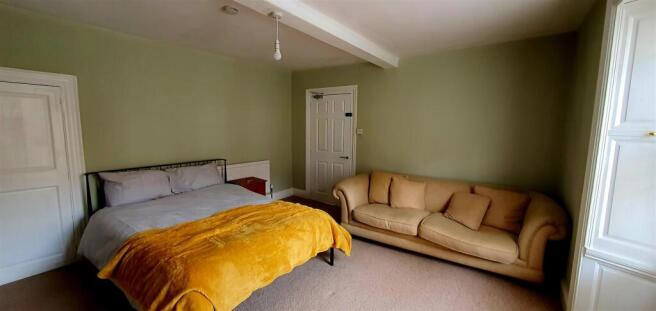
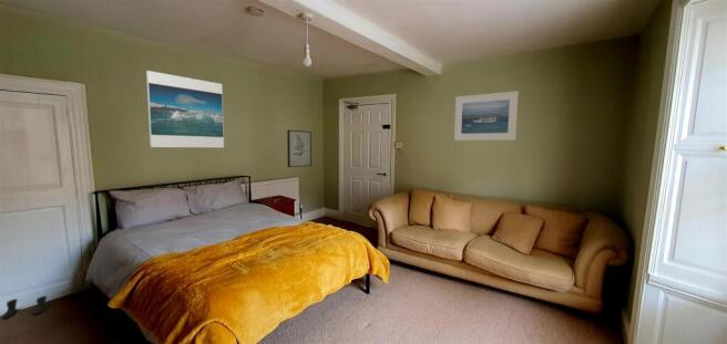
+ wall art [286,129,313,168]
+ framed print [453,90,520,142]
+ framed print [145,70,225,148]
+ boots [1,295,49,320]
